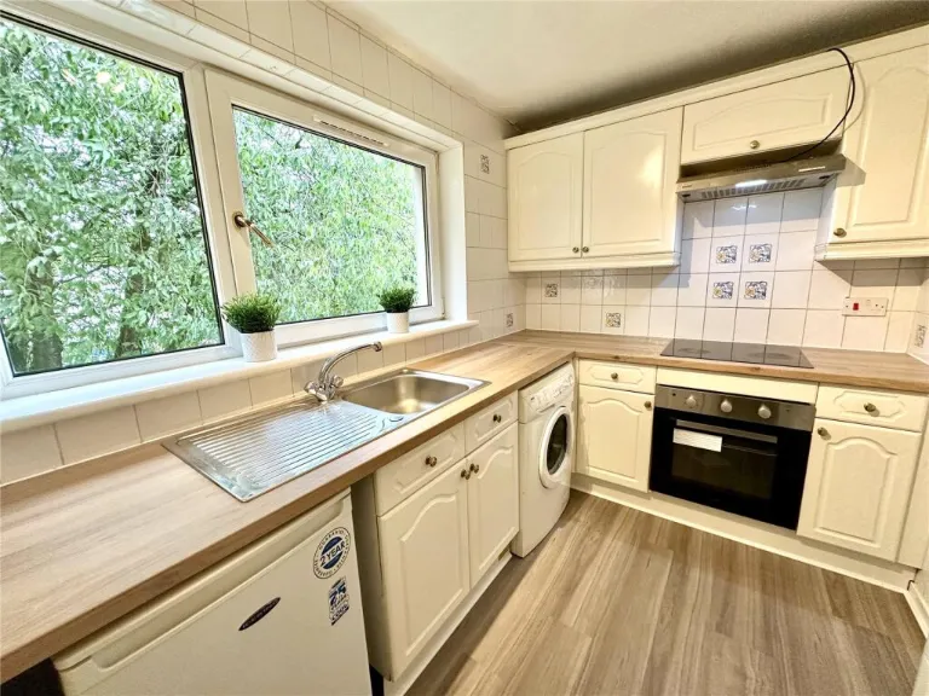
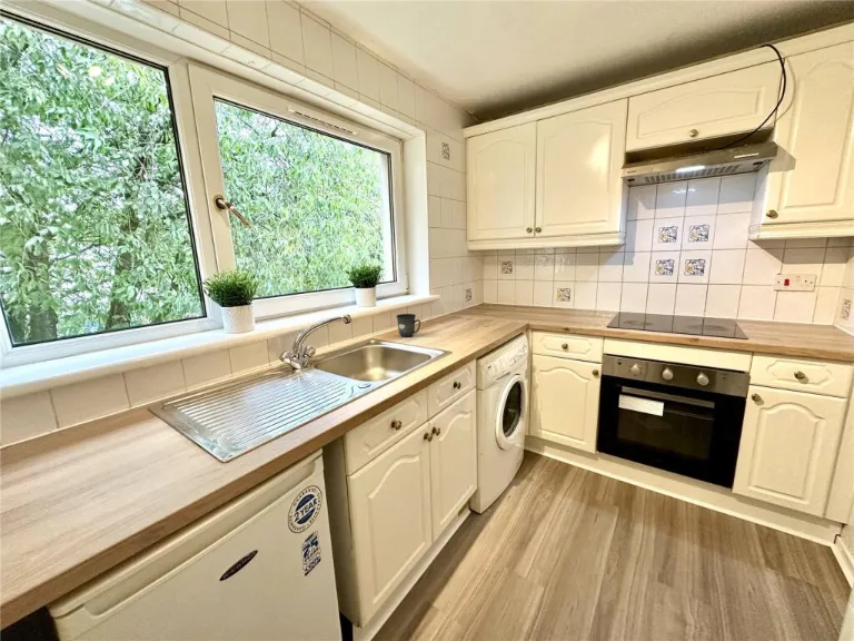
+ mug [395,313,421,338]
